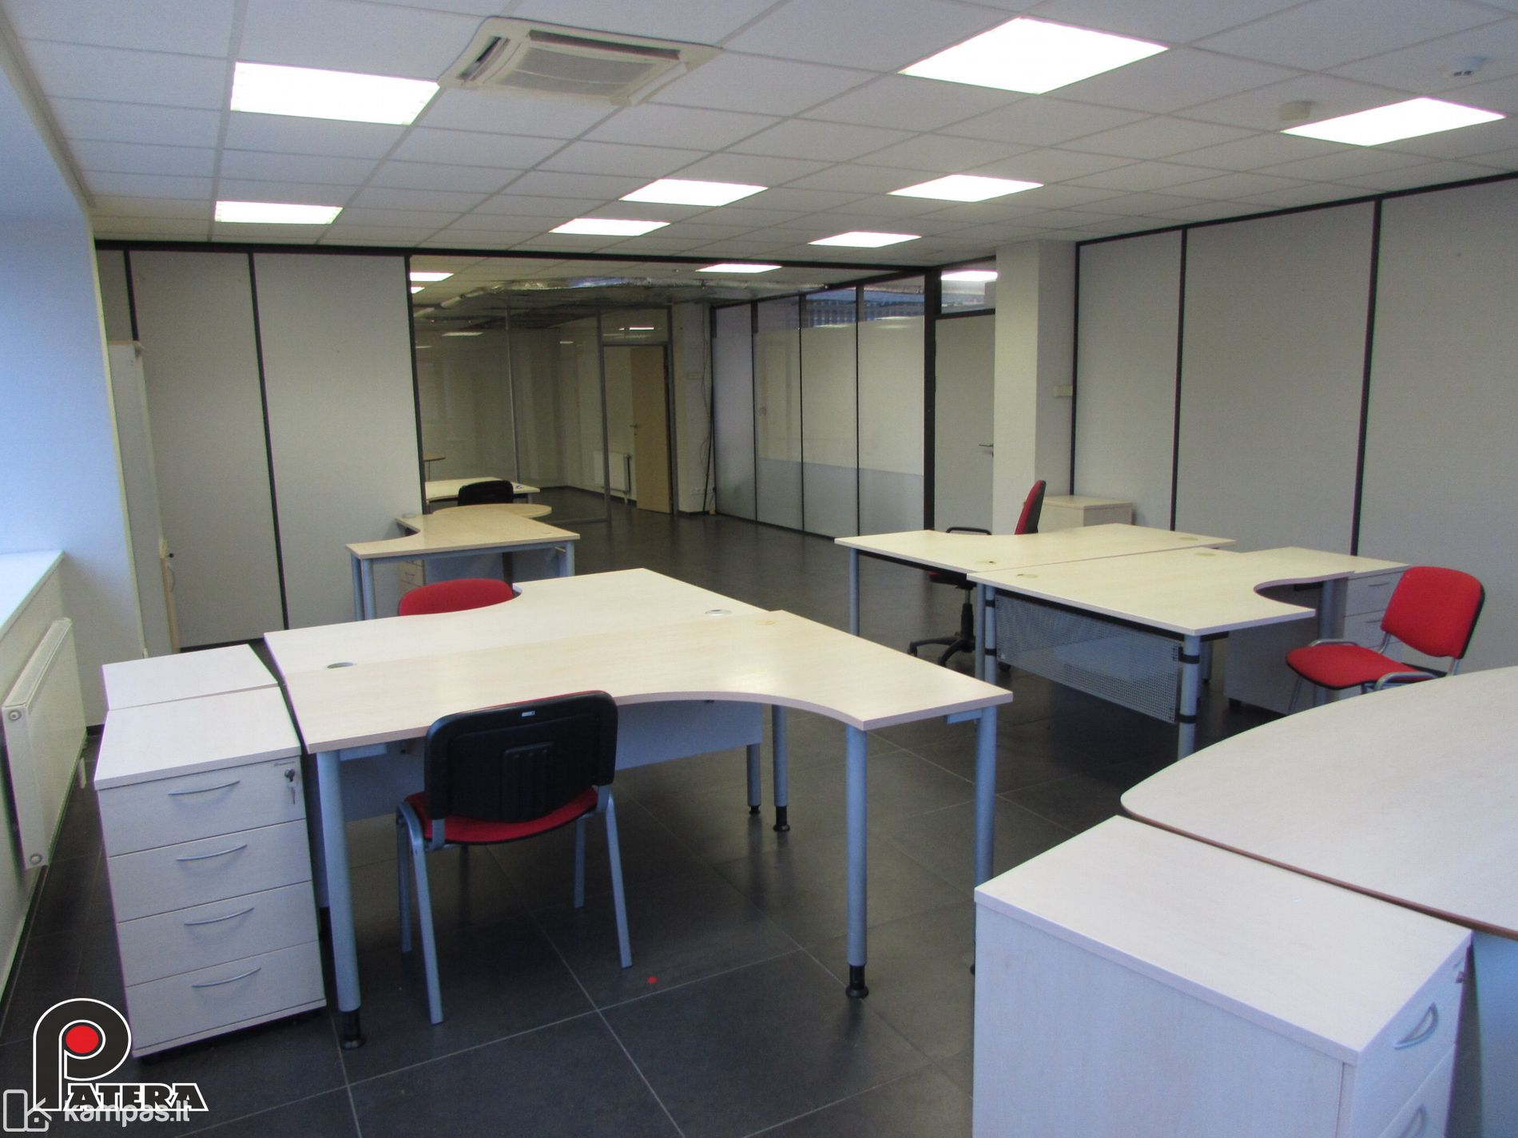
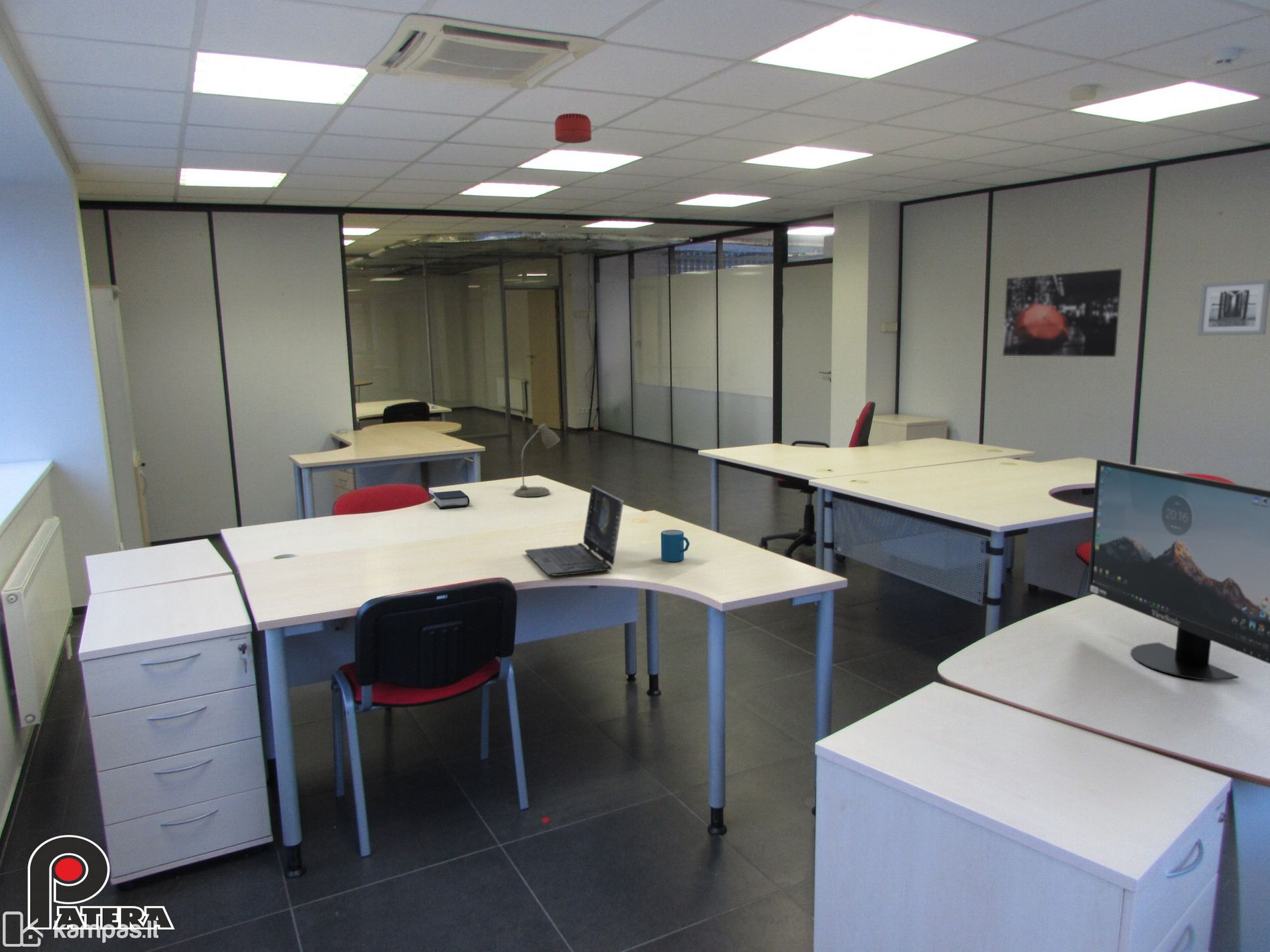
+ mug [660,529,690,563]
+ desk lamp [513,423,561,498]
+ smoke detector [554,113,592,144]
+ wall art [1197,279,1270,336]
+ monitor [1087,459,1270,681]
+ laptop computer [524,485,624,577]
+ book [432,490,470,509]
+ wall art [1002,268,1122,357]
